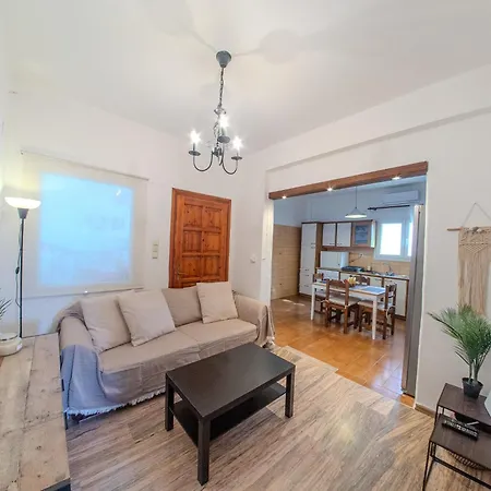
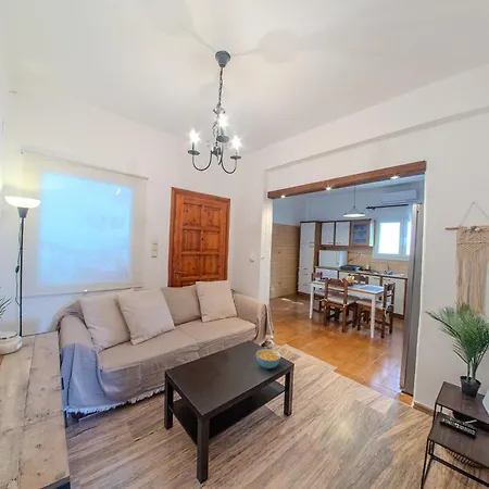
+ cereal bowl [255,348,281,369]
